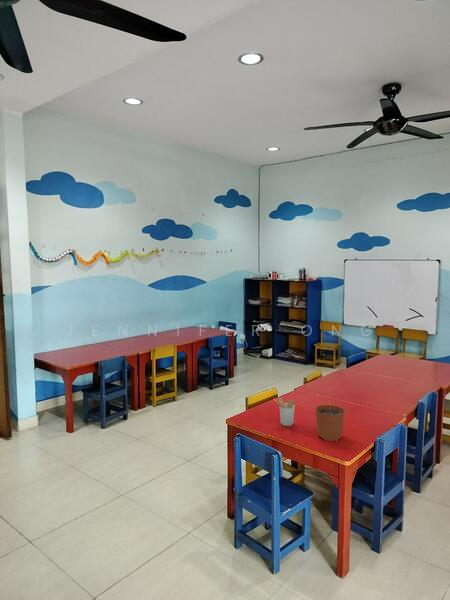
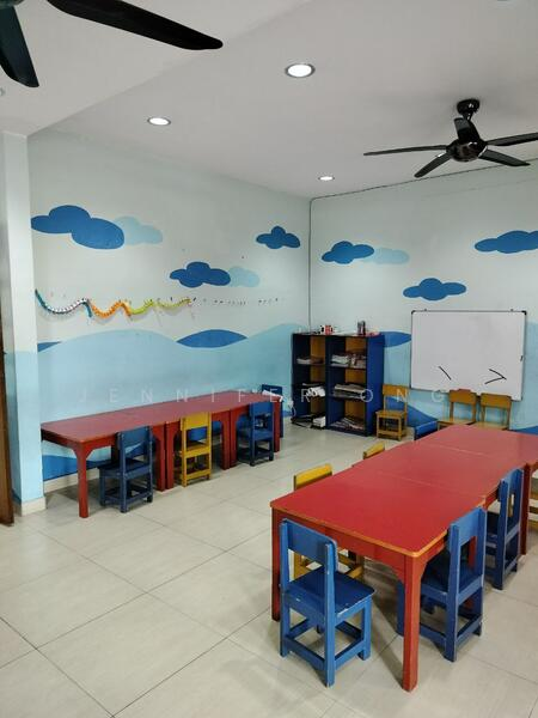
- plant pot [314,393,346,442]
- utensil holder [273,397,296,427]
